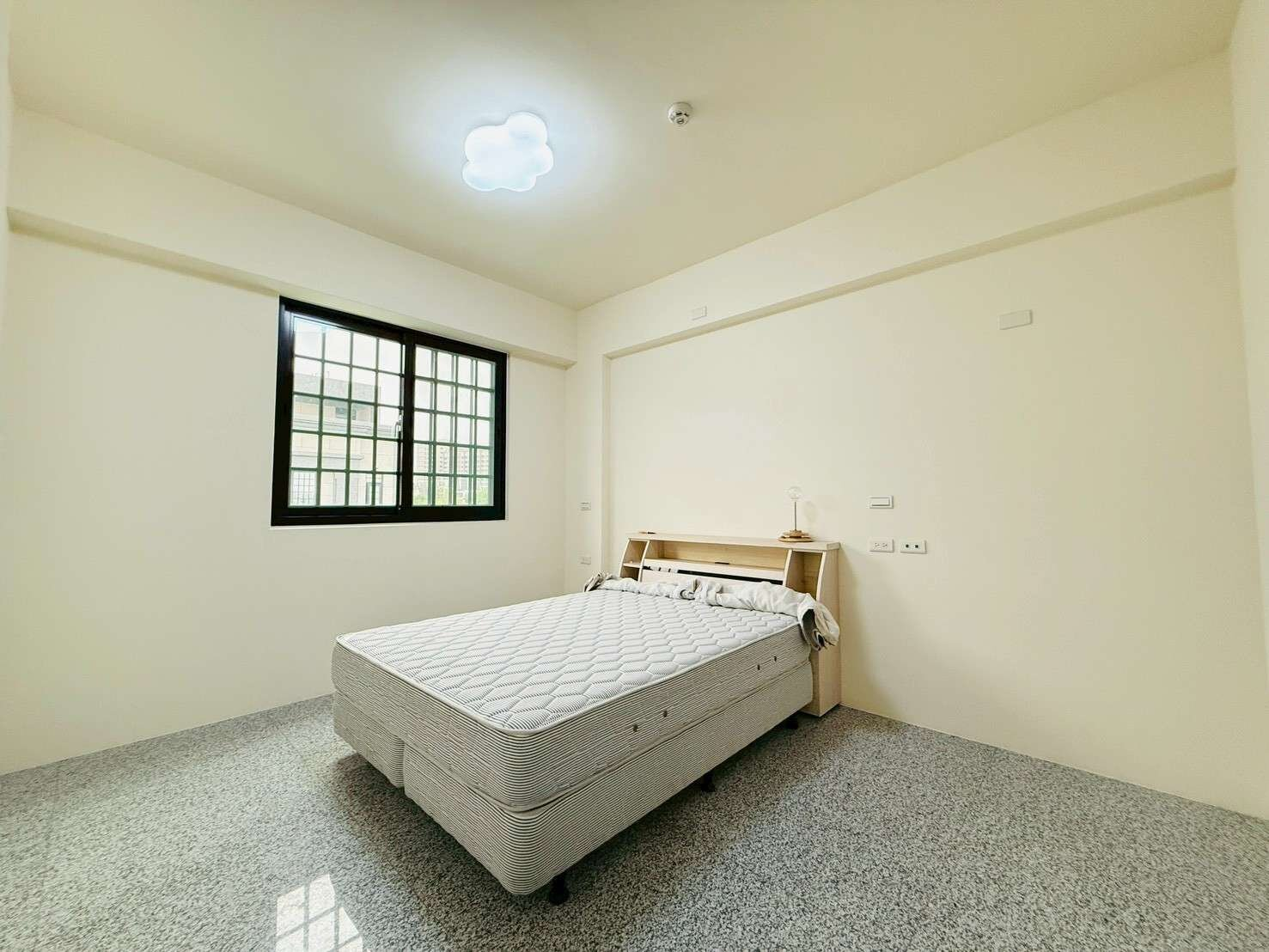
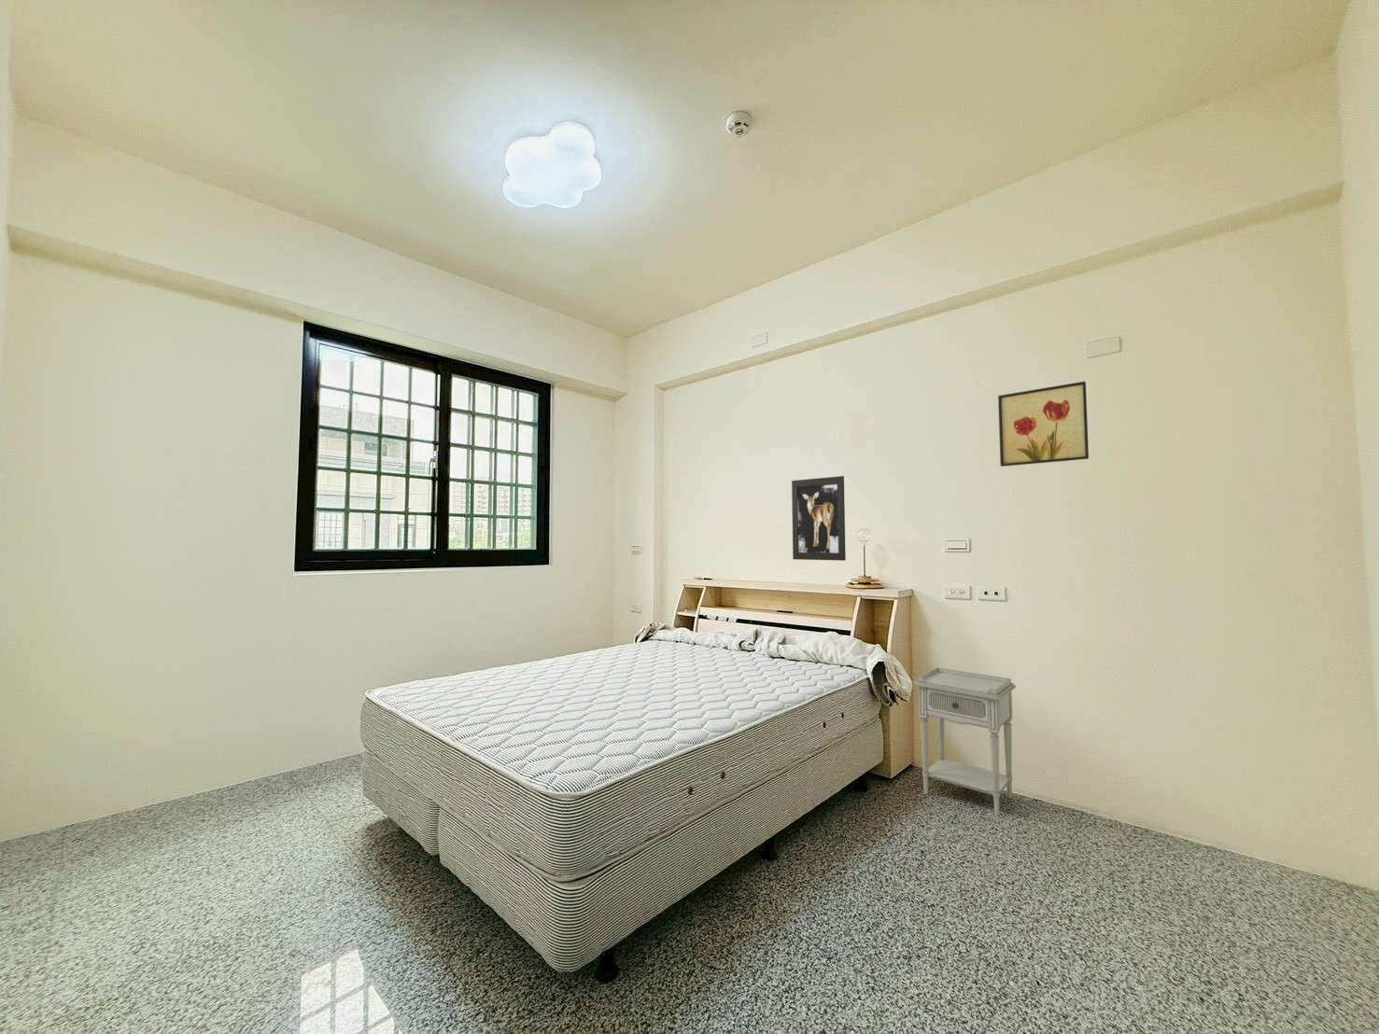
+ wall art [791,475,847,562]
+ nightstand [913,666,1017,816]
+ wall art [998,381,1090,467]
